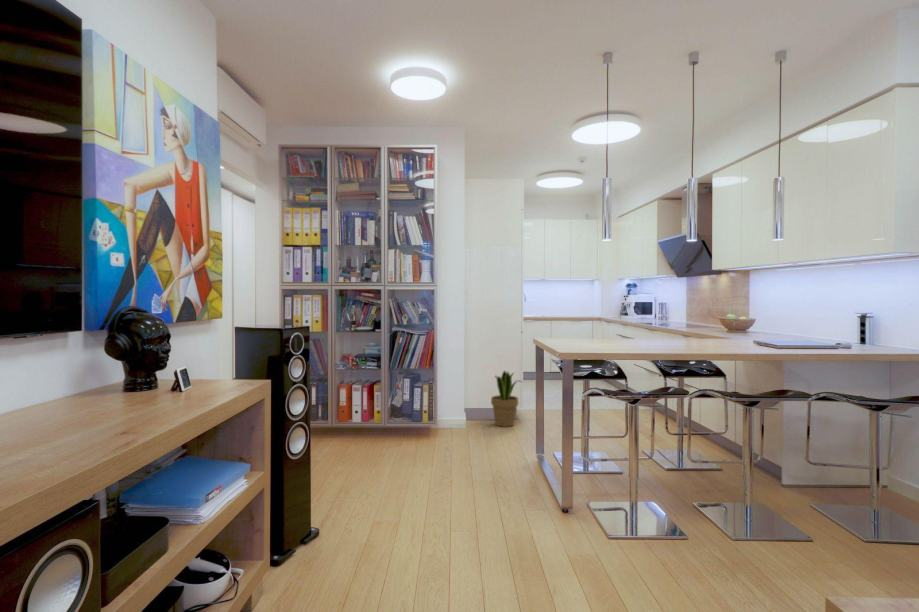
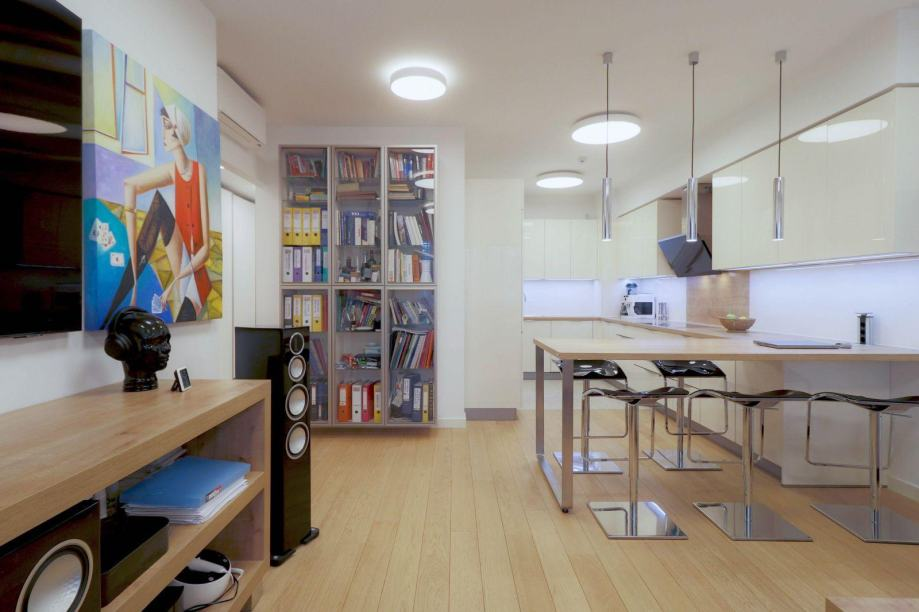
- potted plant [490,369,523,428]
